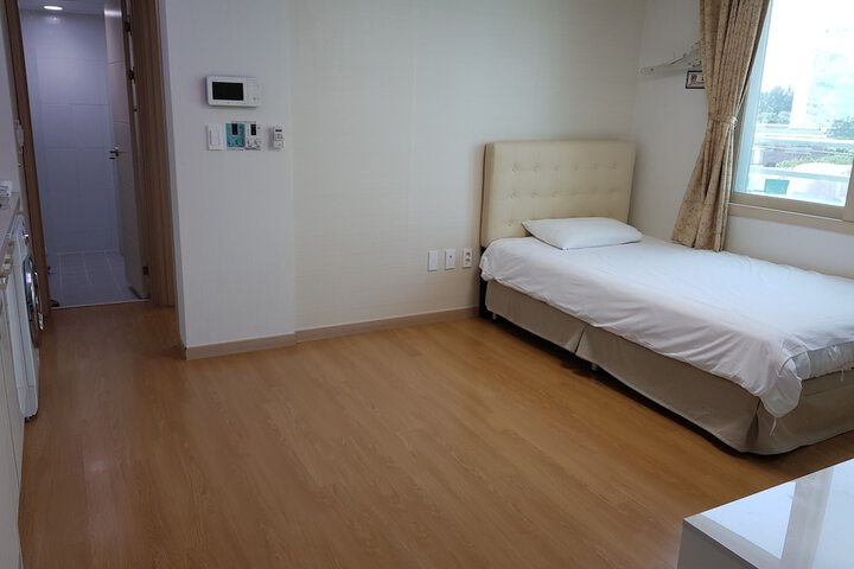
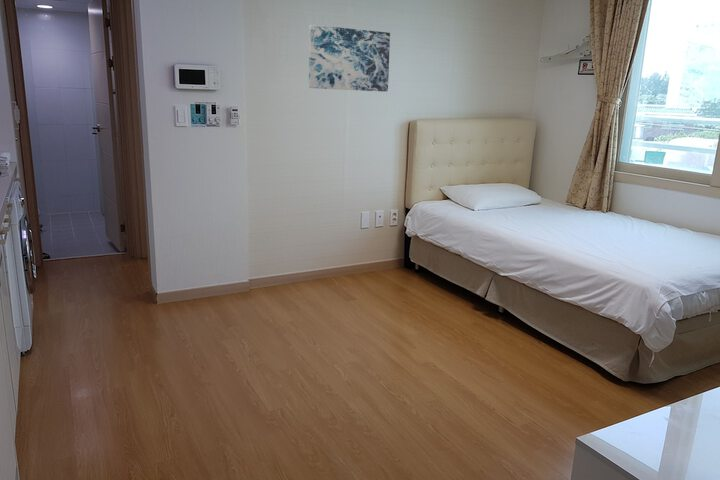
+ wall art [308,24,391,93]
